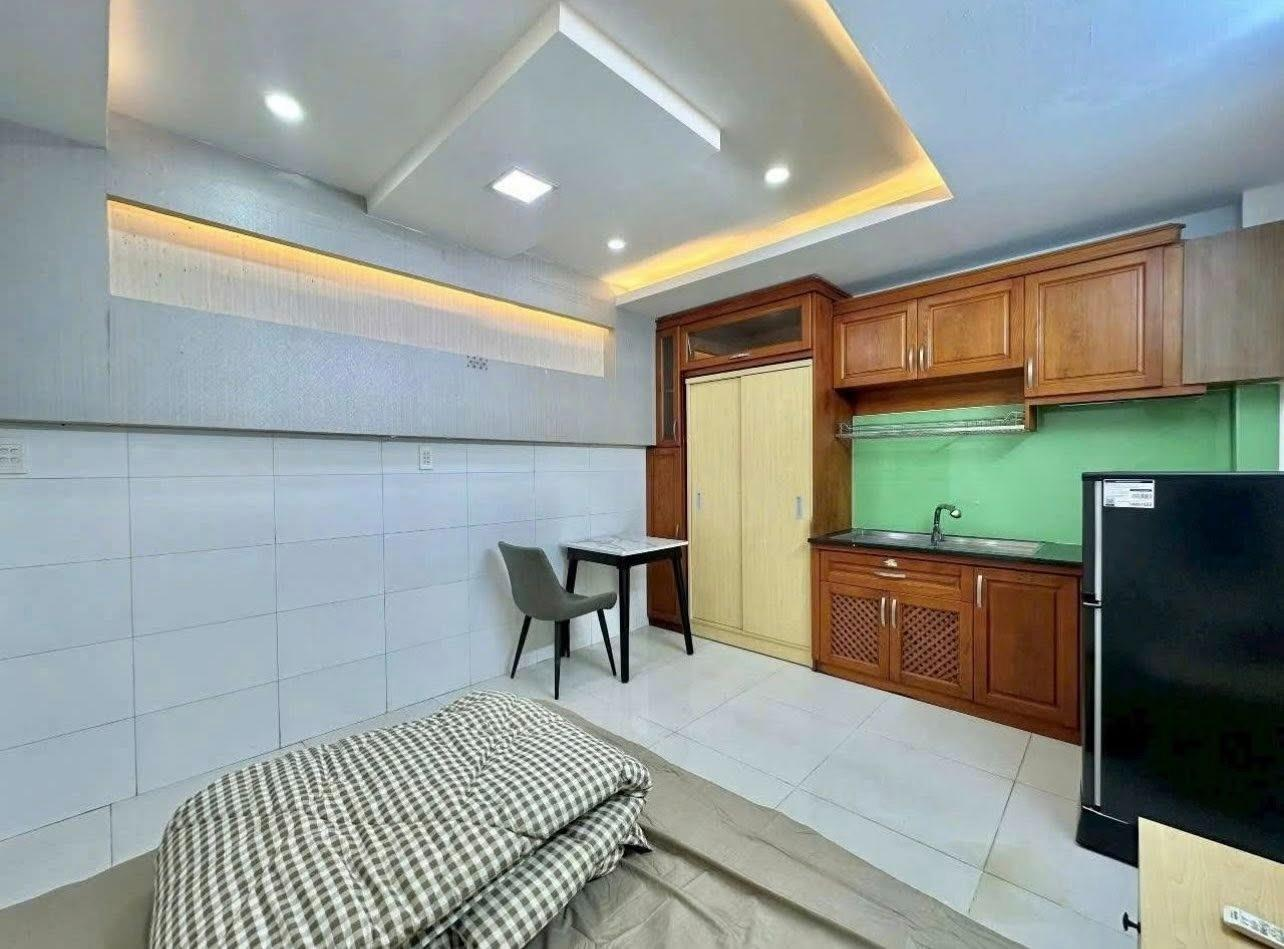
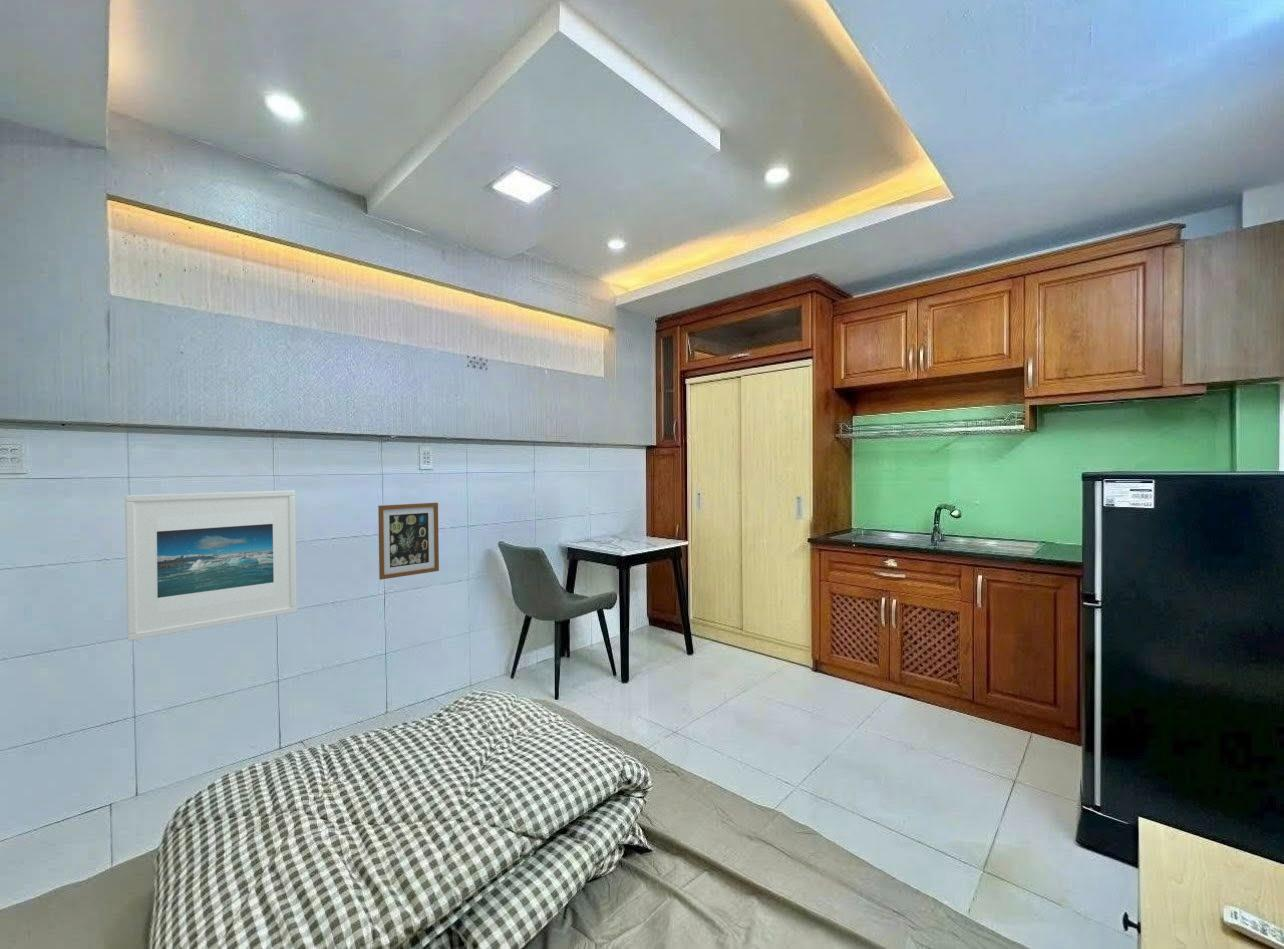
+ wall art [377,502,440,581]
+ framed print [124,489,298,642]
